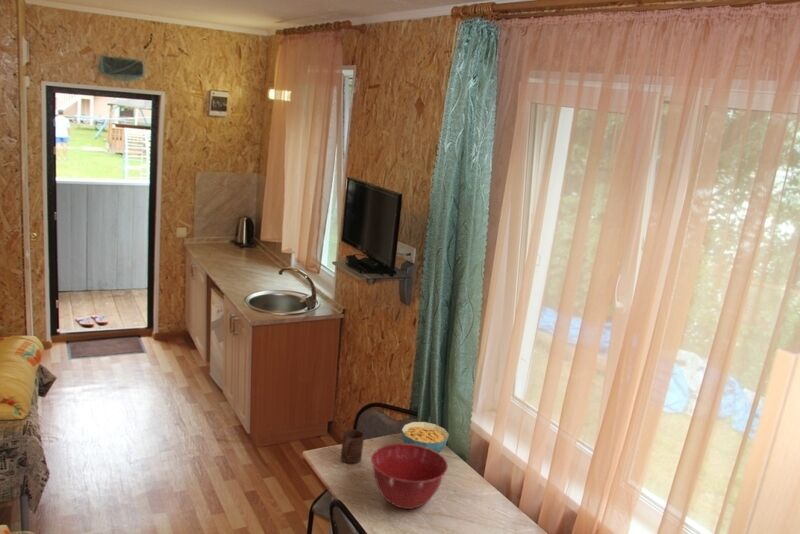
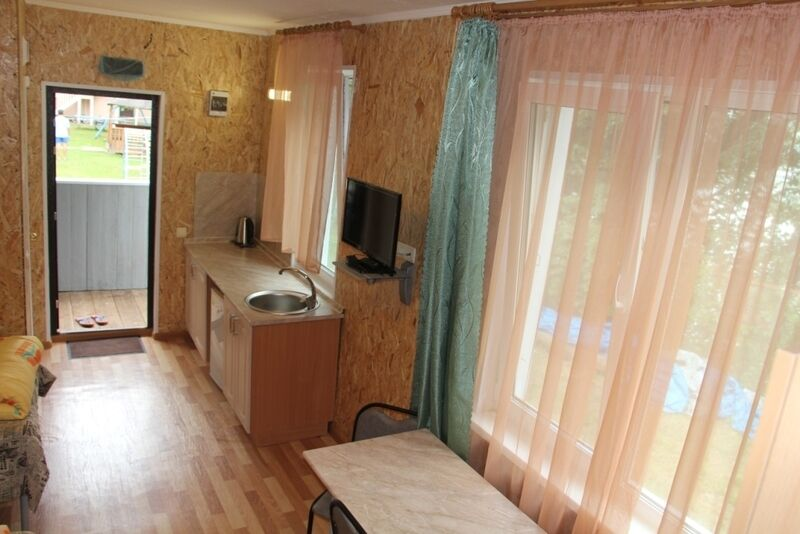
- cereal bowl [401,421,450,454]
- cup [340,428,365,464]
- mixing bowl [370,443,449,510]
